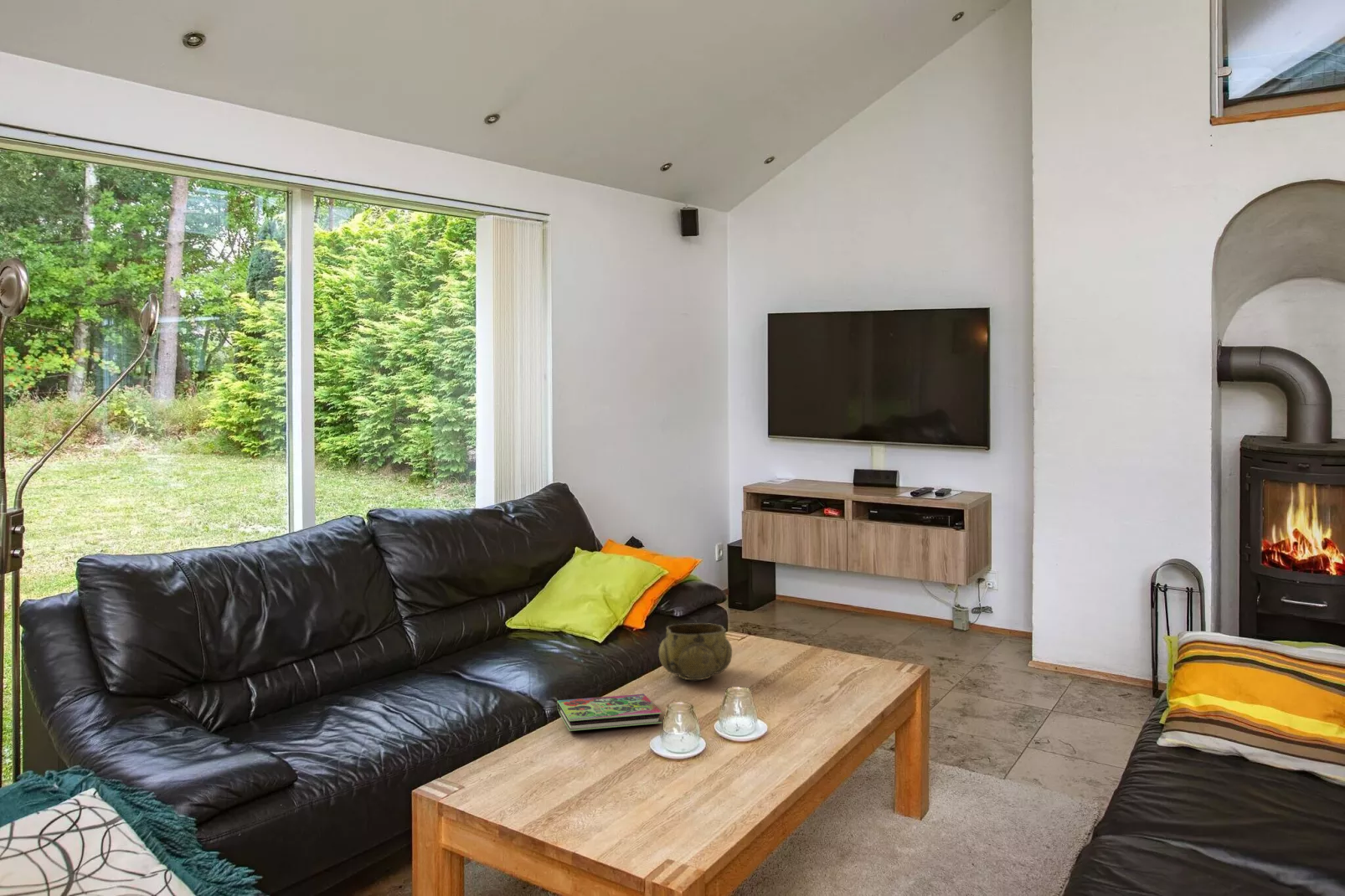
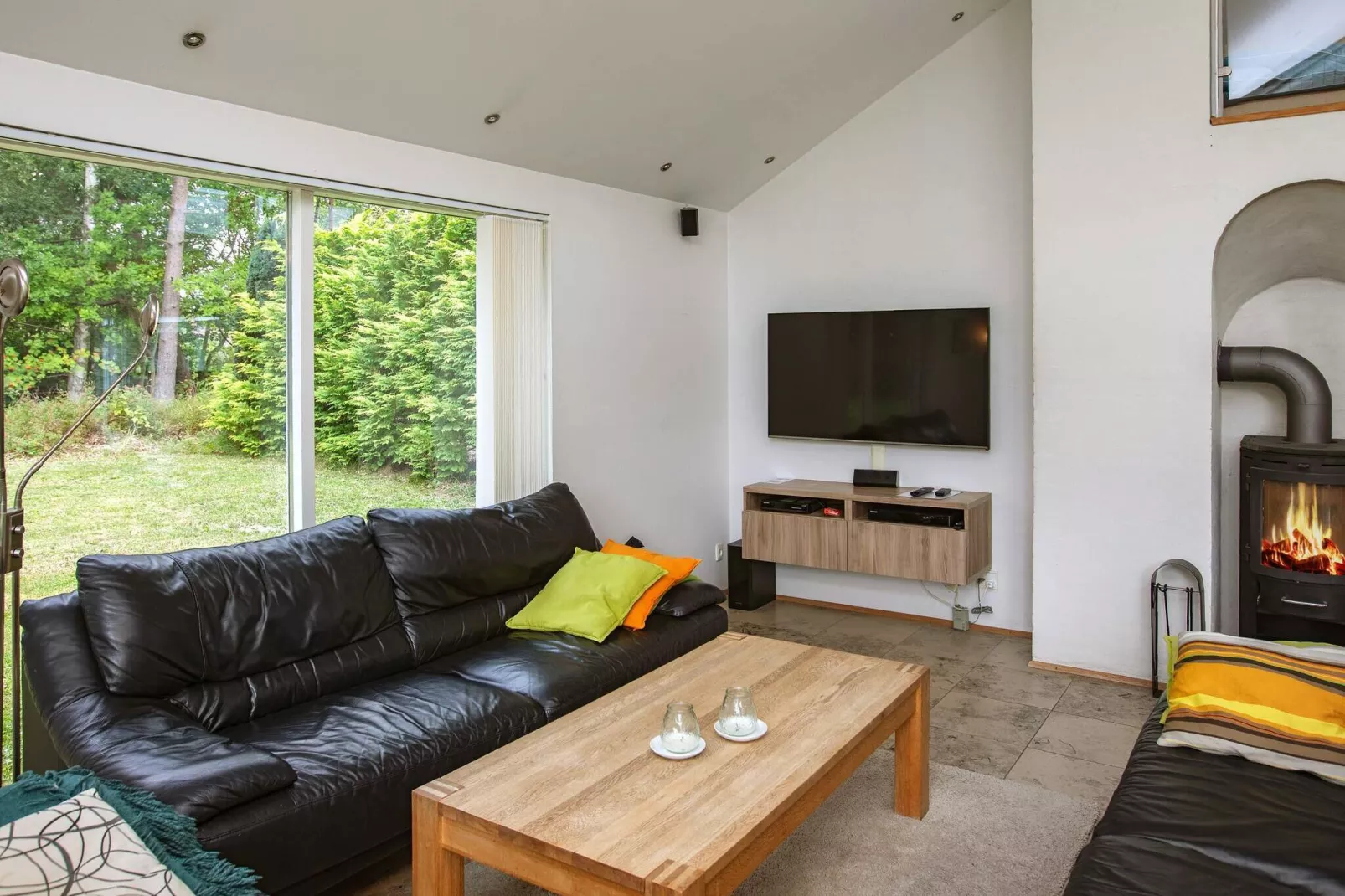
- decorative bowl [658,622,733,681]
- book [557,693,662,732]
